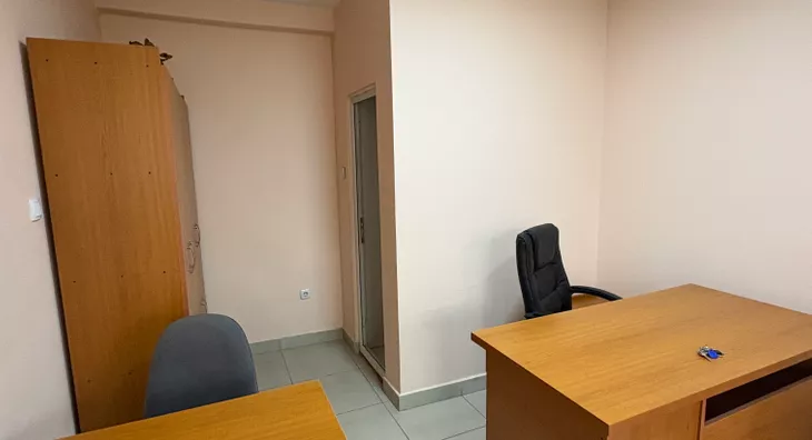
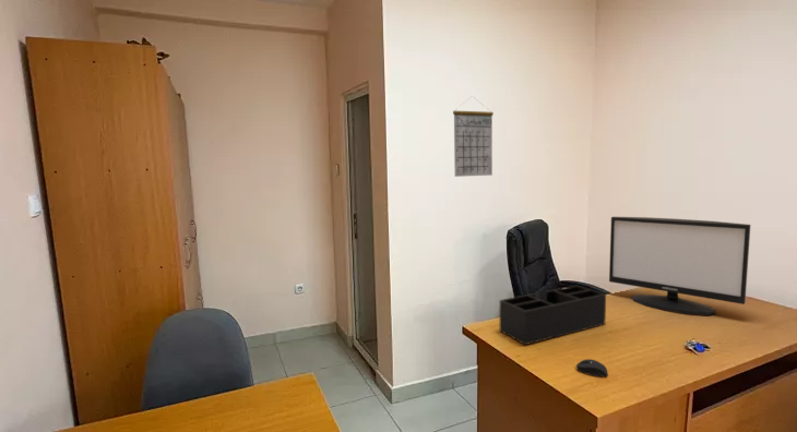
+ desk organizer [499,285,607,346]
+ monitor [608,216,751,316]
+ calendar [452,97,495,178]
+ mouse [575,358,609,377]
